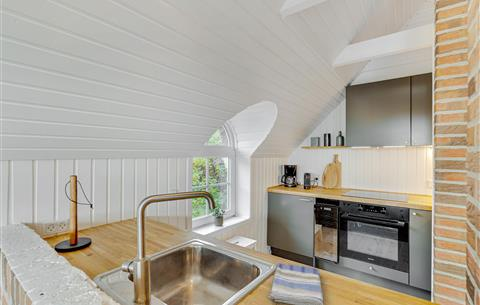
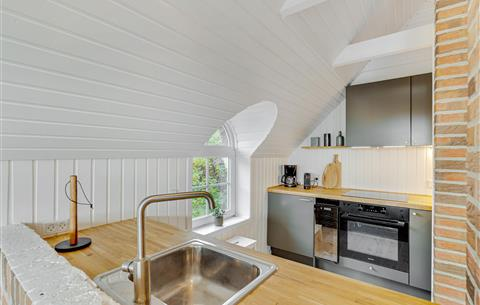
- dish towel [267,262,324,305]
